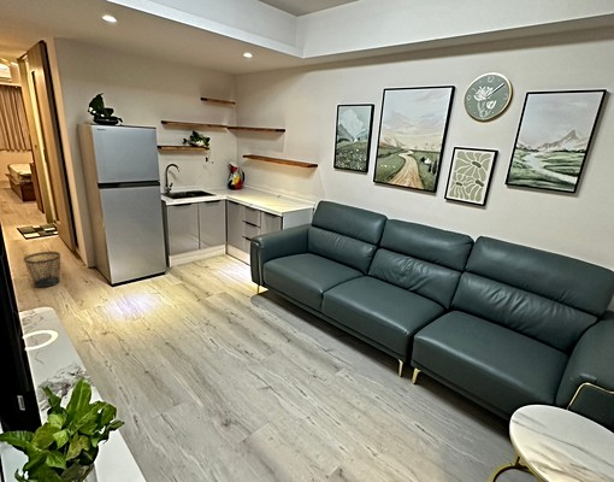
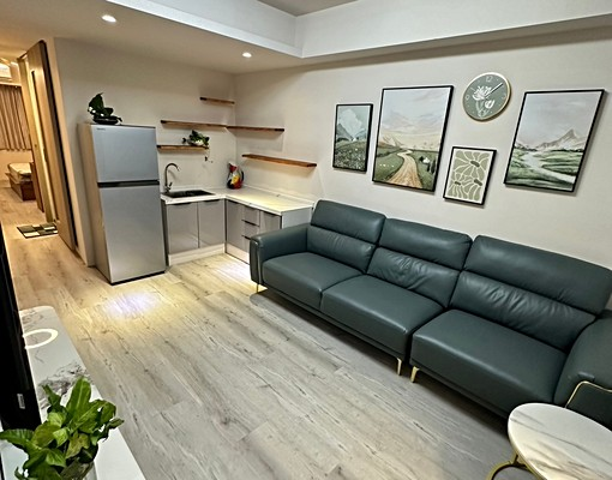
- wastebasket [23,251,61,288]
